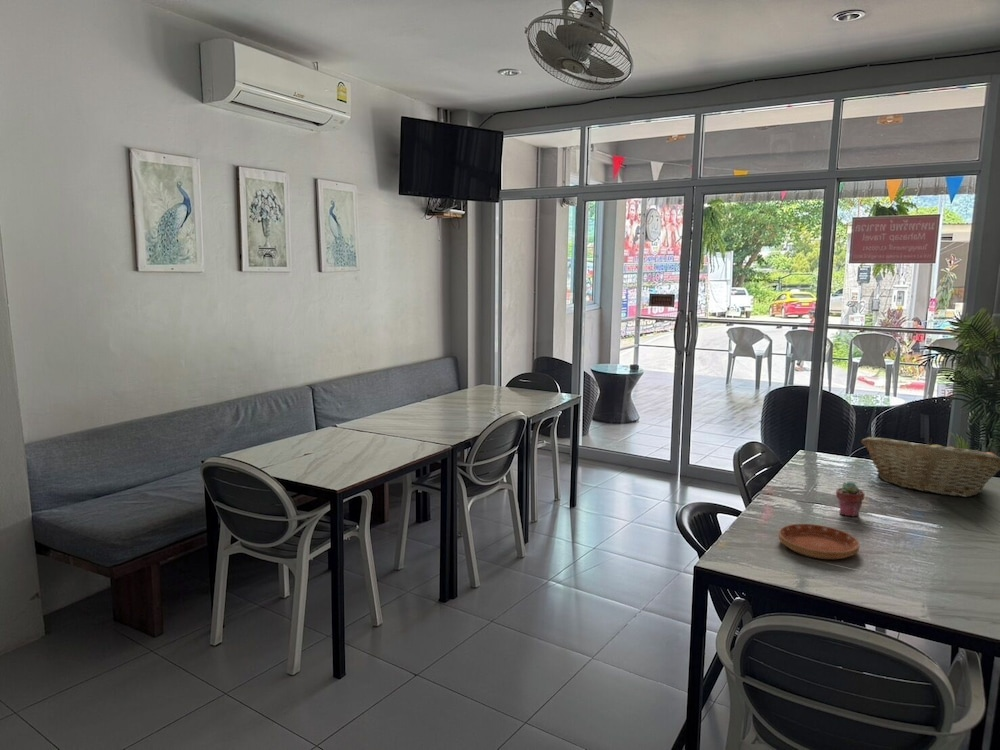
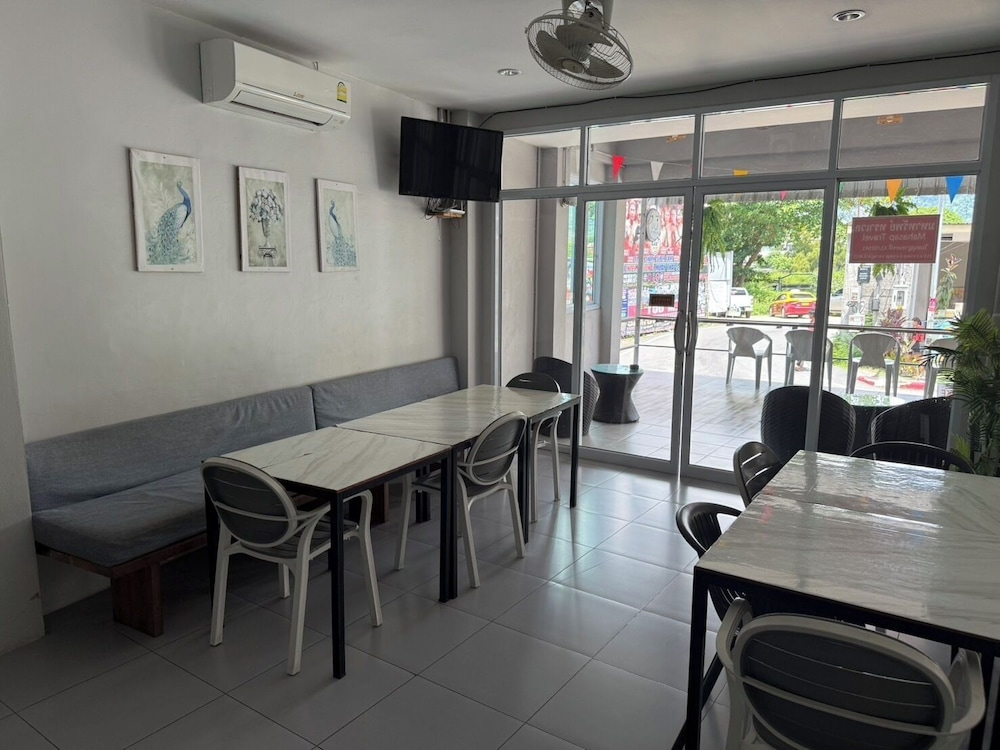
- fruit basket [860,436,1000,498]
- potted succulent [835,481,866,518]
- saucer [778,523,861,560]
